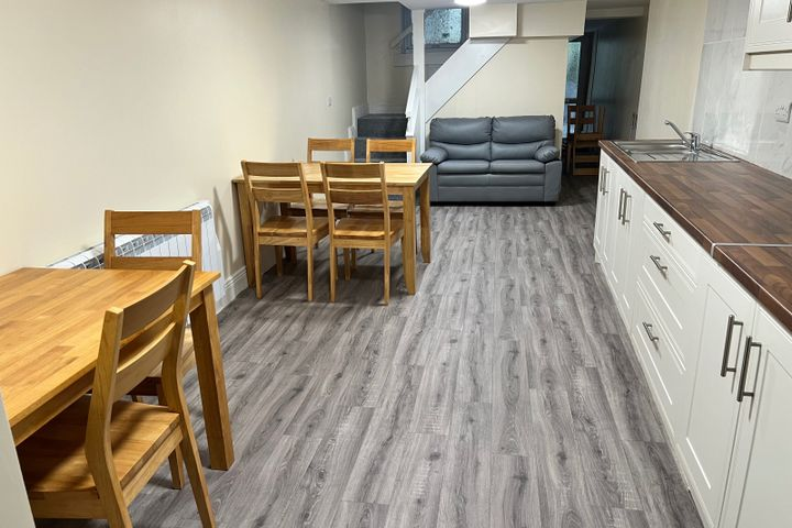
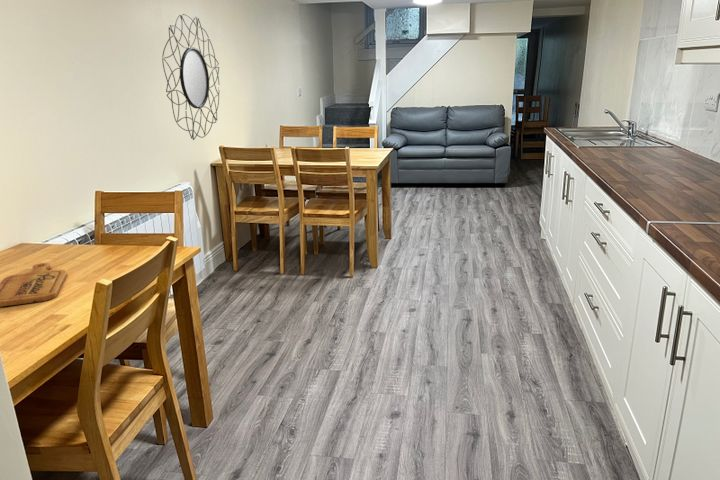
+ cutting board [0,262,68,308]
+ home mirror [161,13,220,141]
